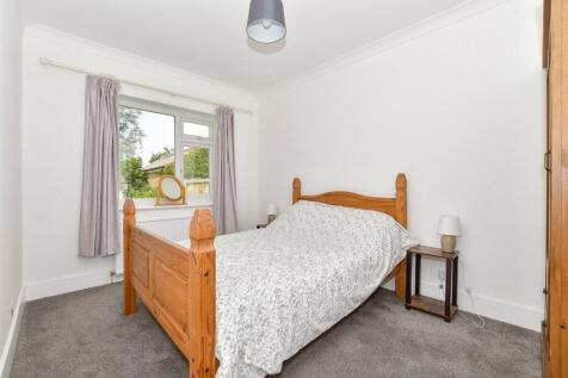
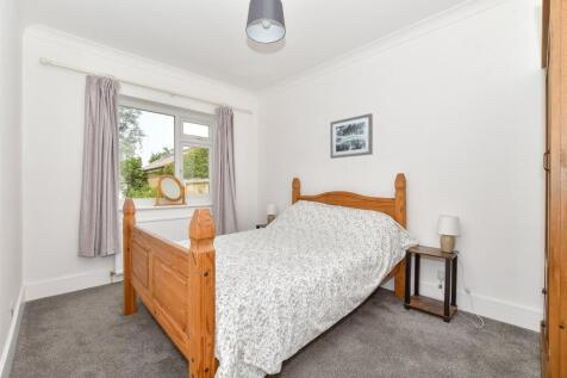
+ wall art [329,112,374,160]
